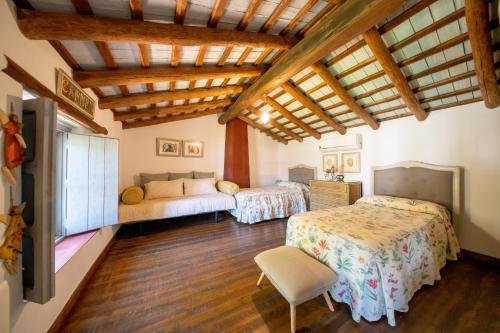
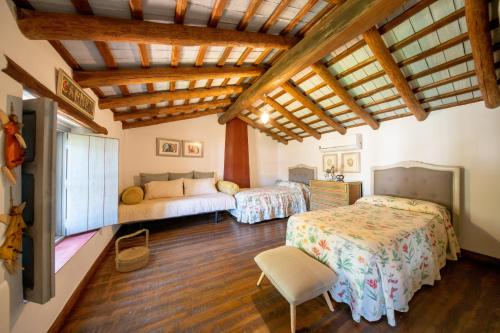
+ woven basket [114,228,151,273]
